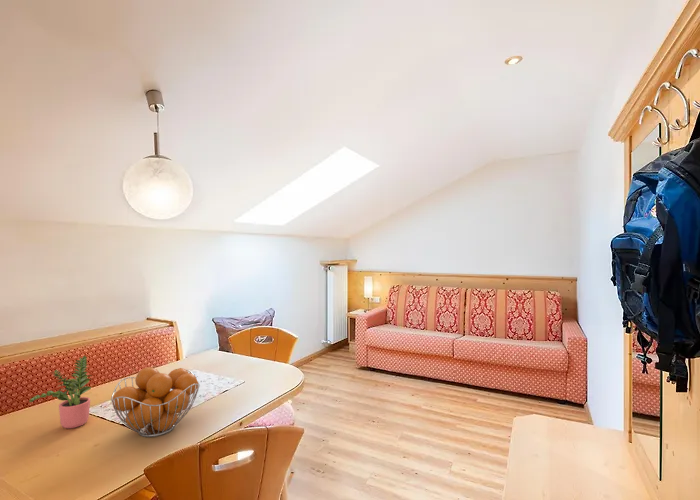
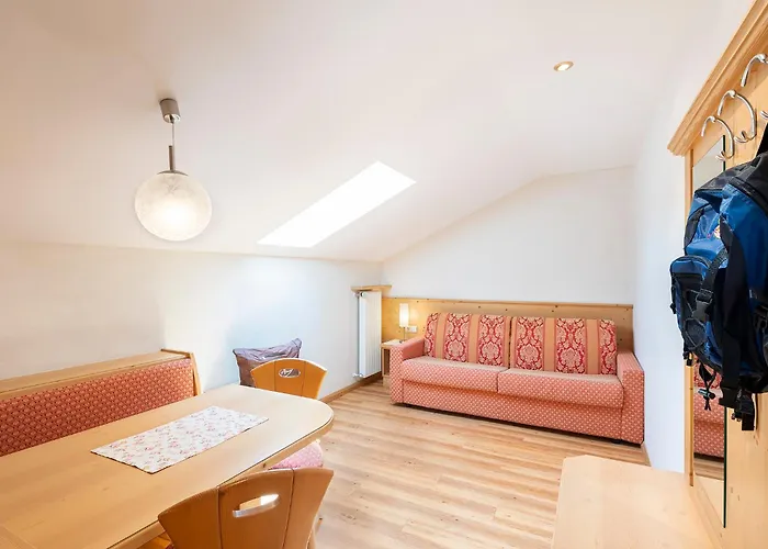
- potted plant [28,355,93,429]
- fruit basket [110,366,201,438]
